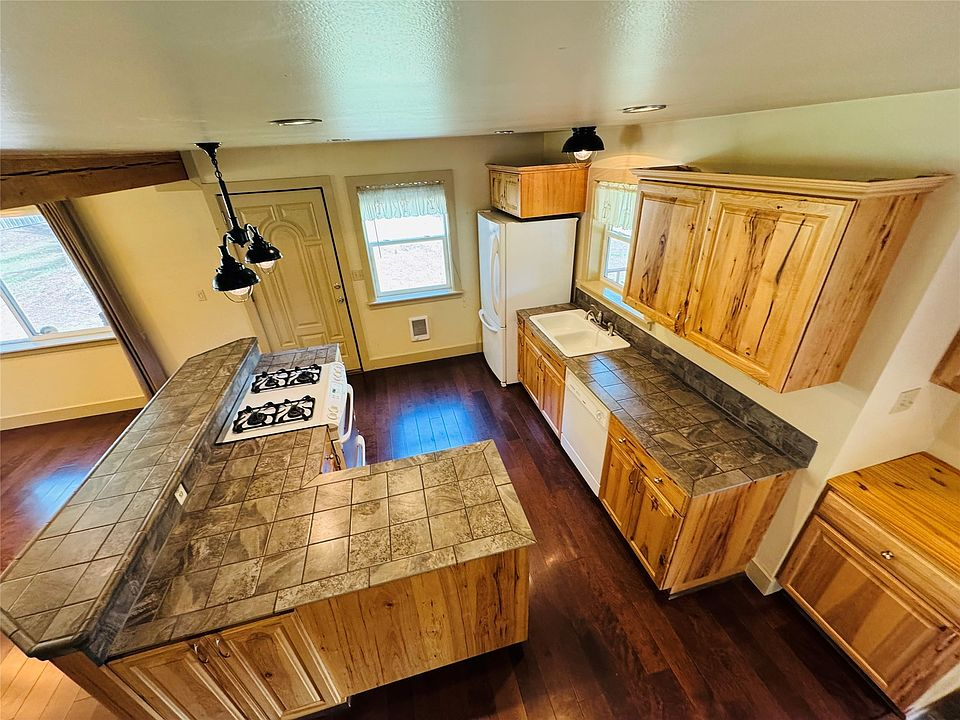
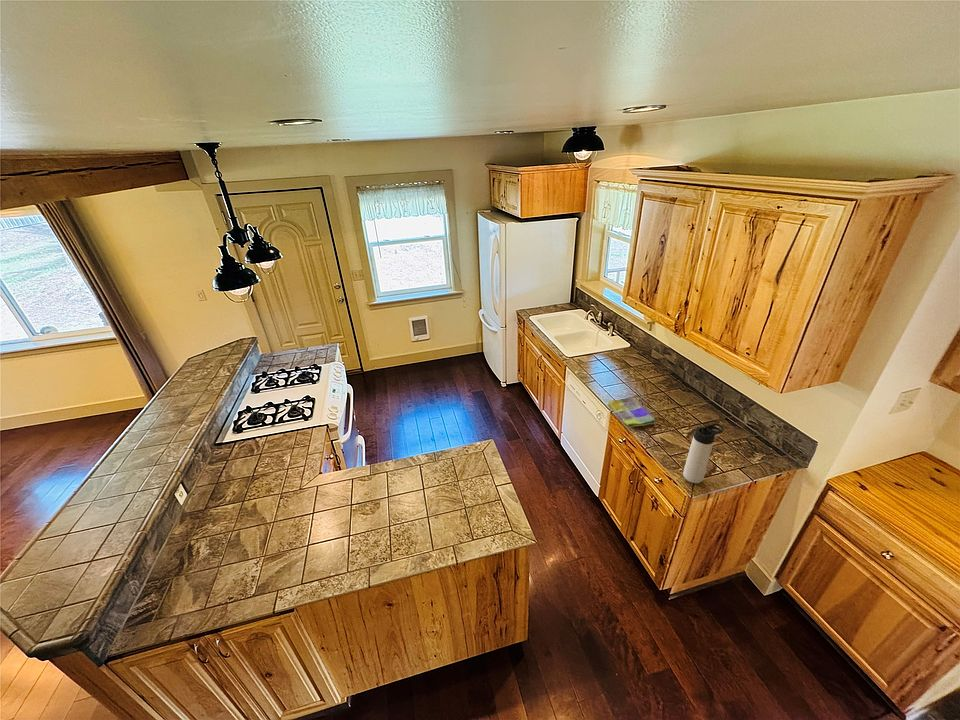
+ thermos bottle [682,423,725,484]
+ dish towel [607,396,656,428]
